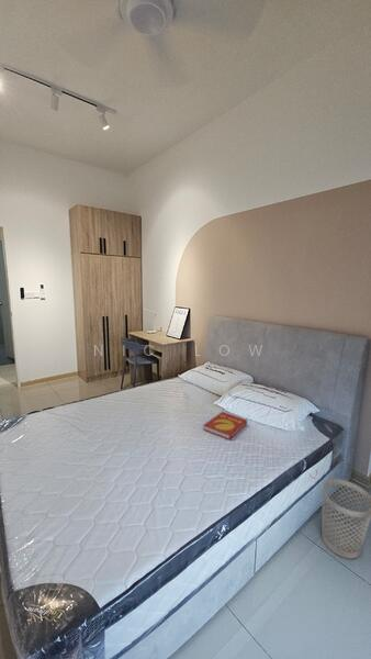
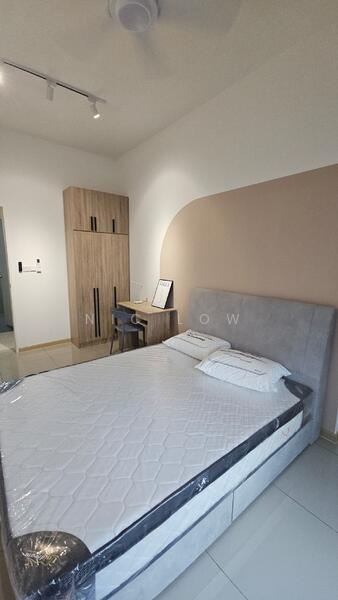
- book [202,411,248,440]
- wastebasket [321,478,371,560]
